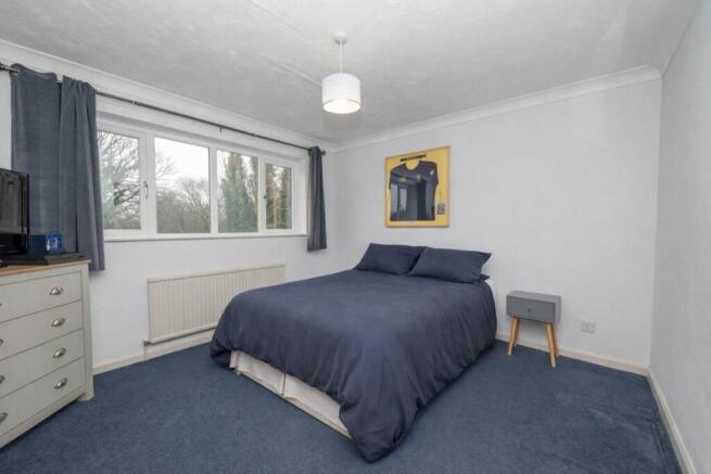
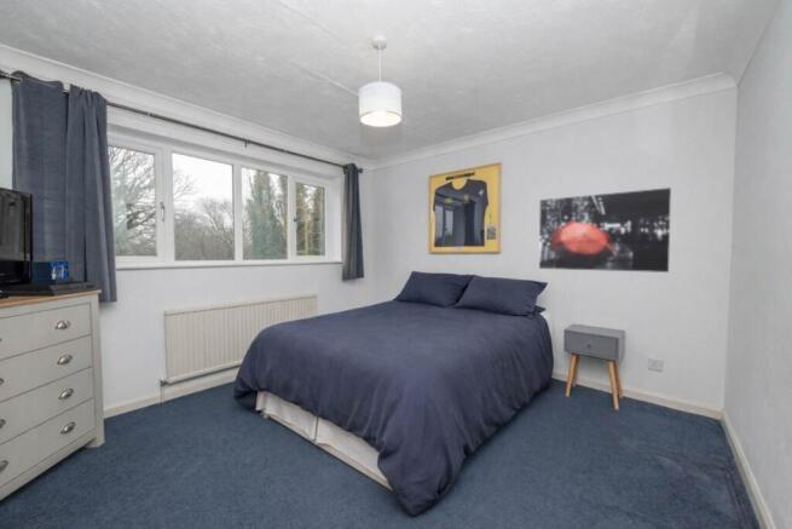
+ wall art [538,186,672,274]
